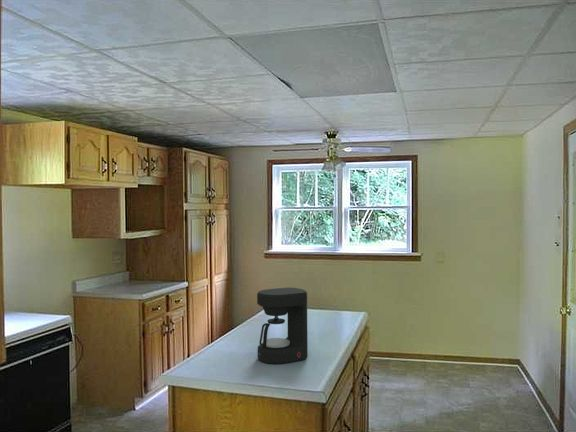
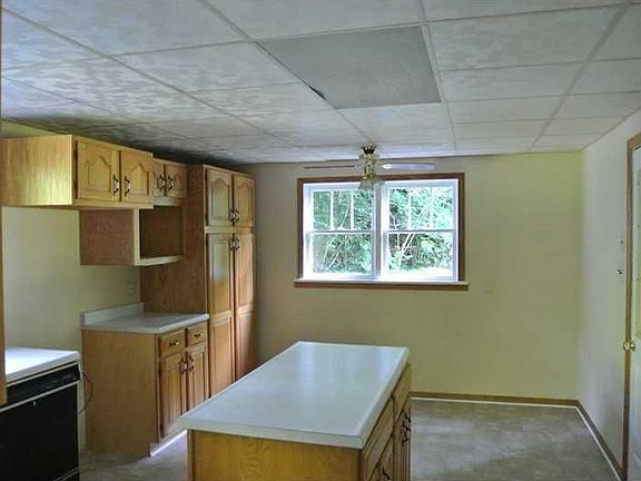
- coffee maker [256,287,309,365]
